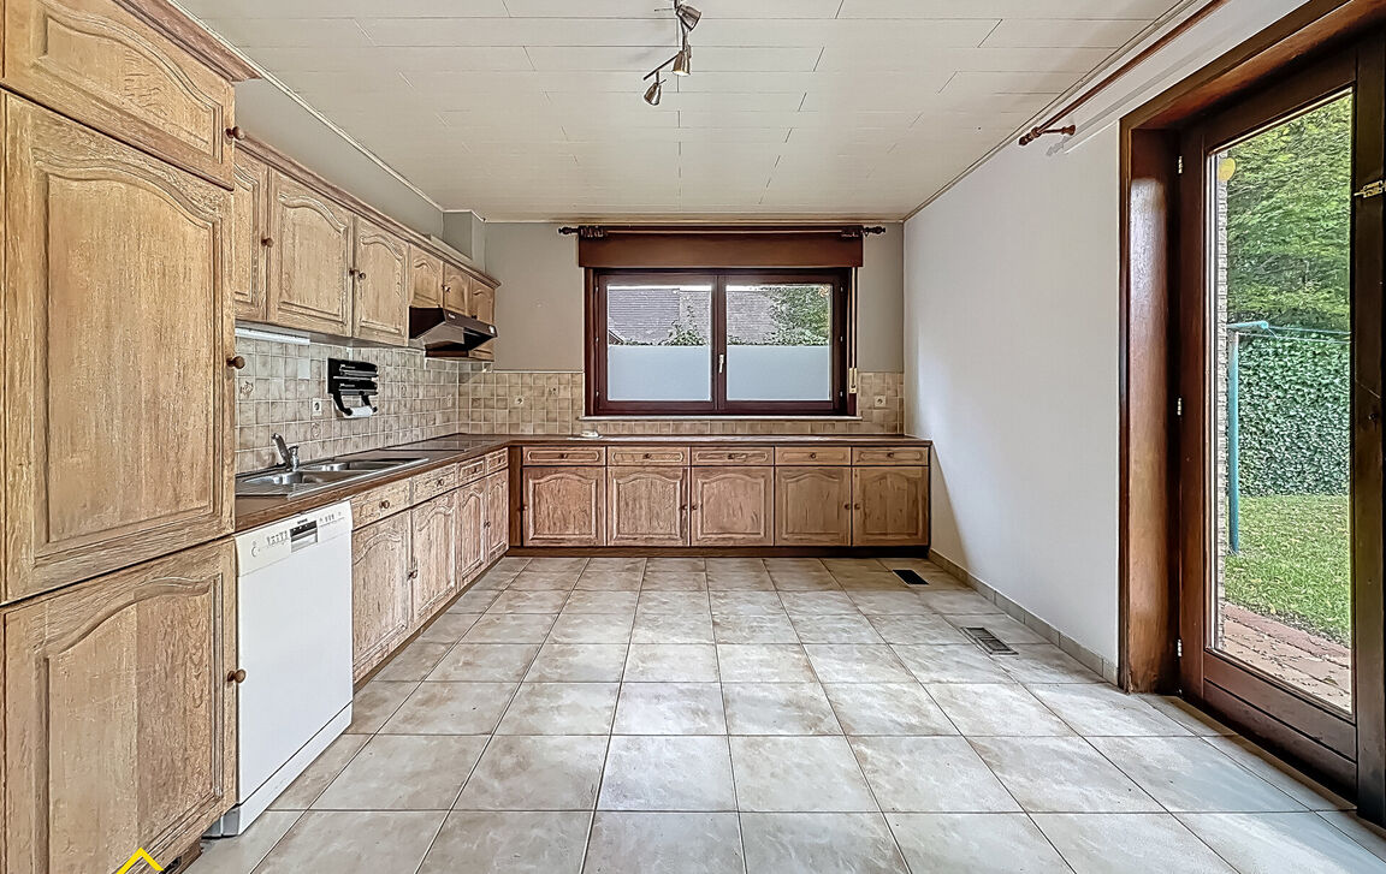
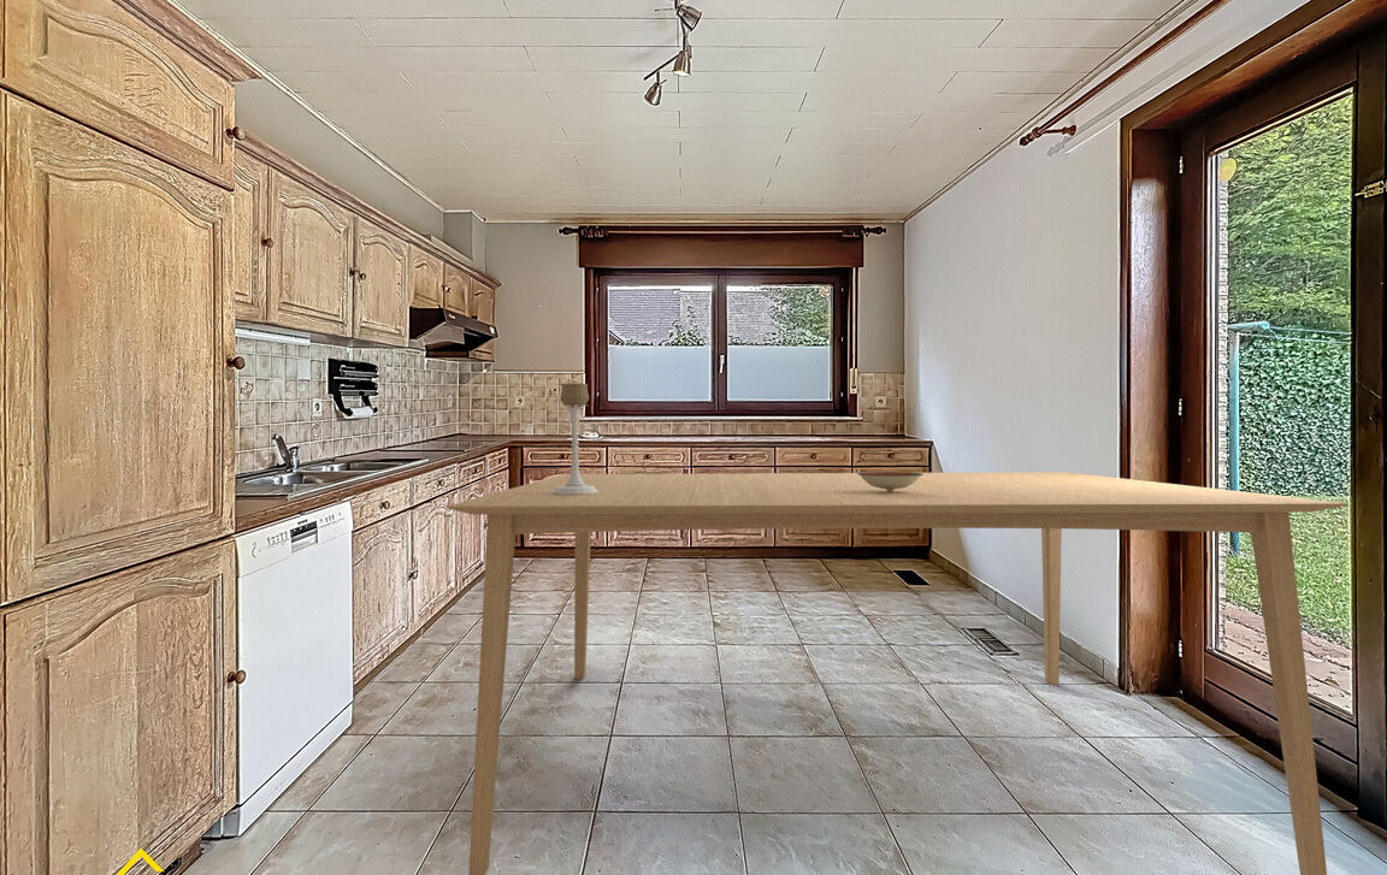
+ bowl [857,472,923,492]
+ candle holder [553,382,598,495]
+ dining table [445,471,1350,875]
